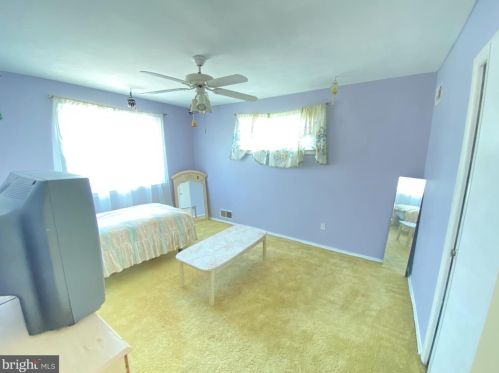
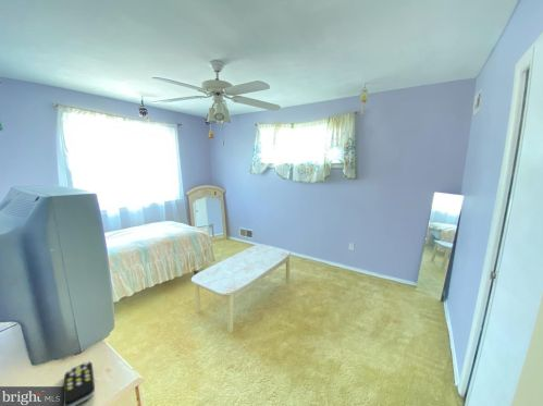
+ remote control [62,360,96,406]
